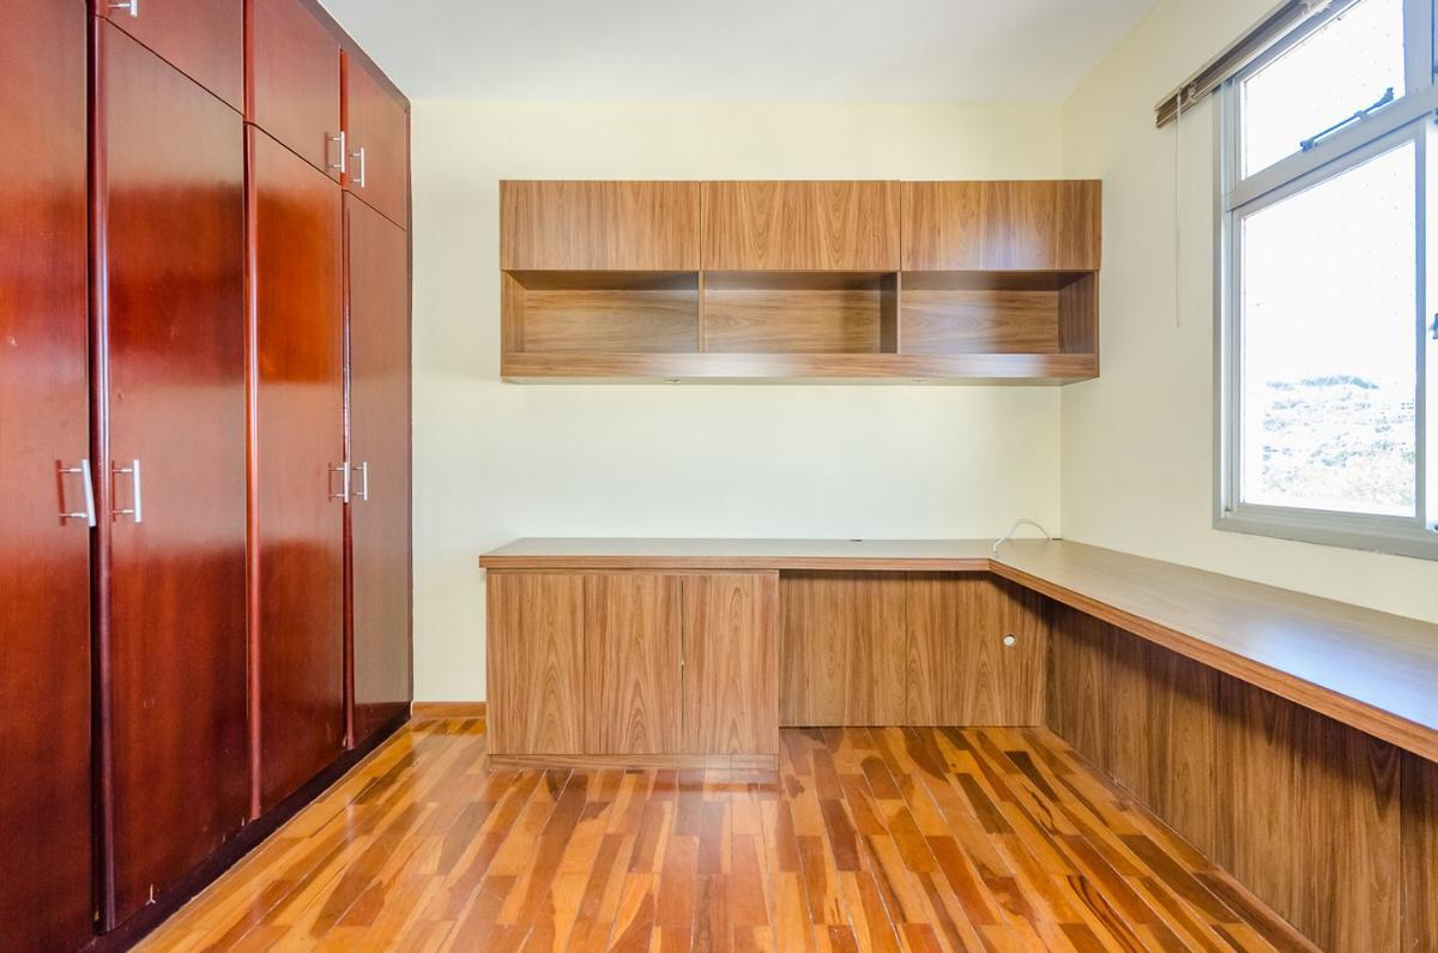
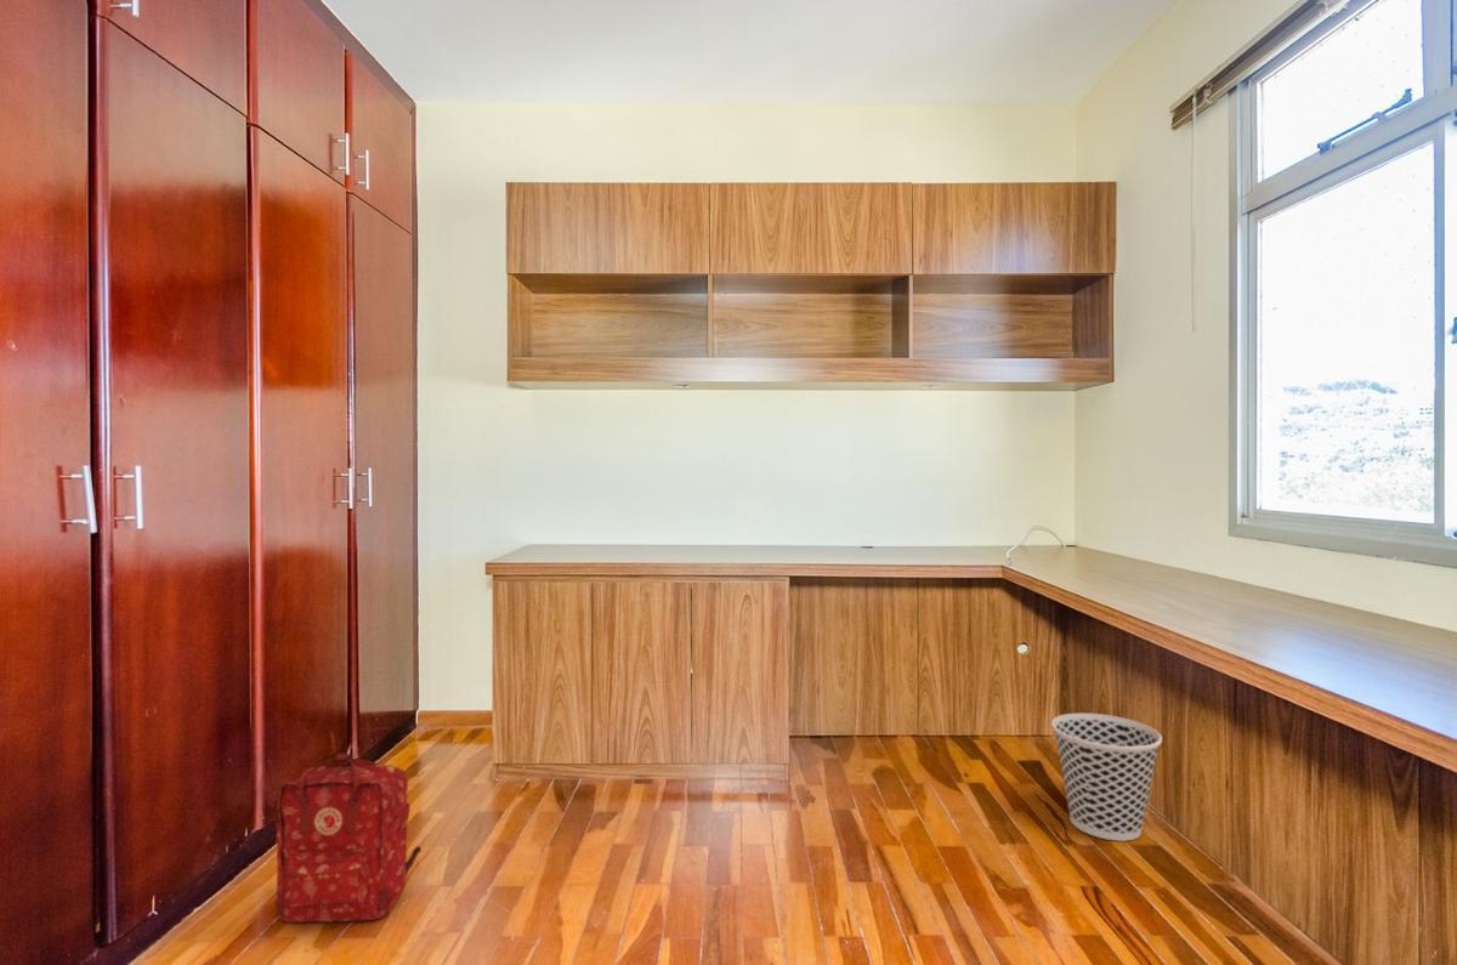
+ backpack [274,751,423,924]
+ wastebasket [1050,713,1163,842]
